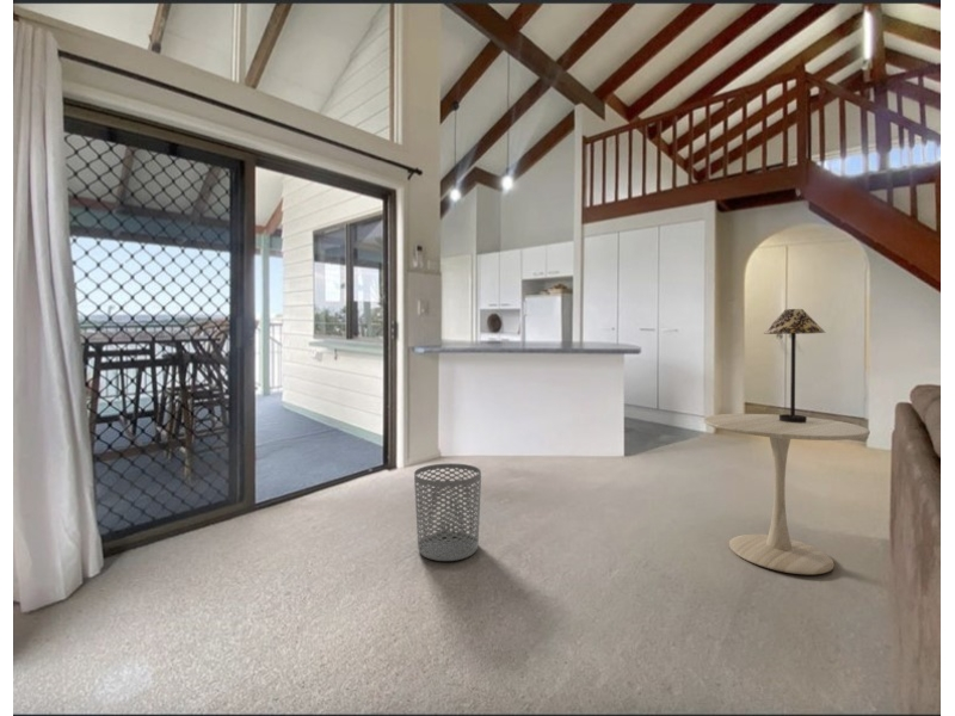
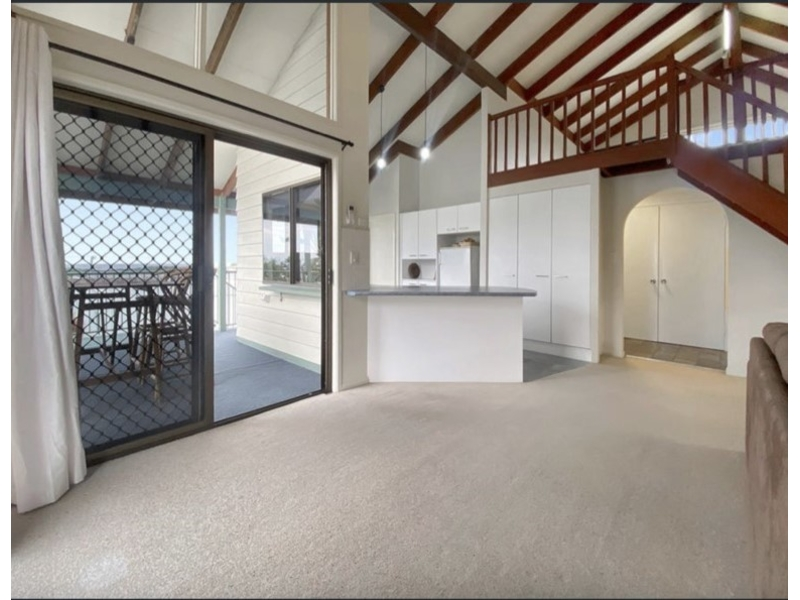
- waste bin [413,462,482,562]
- side table [703,413,871,575]
- table lamp [763,308,826,422]
